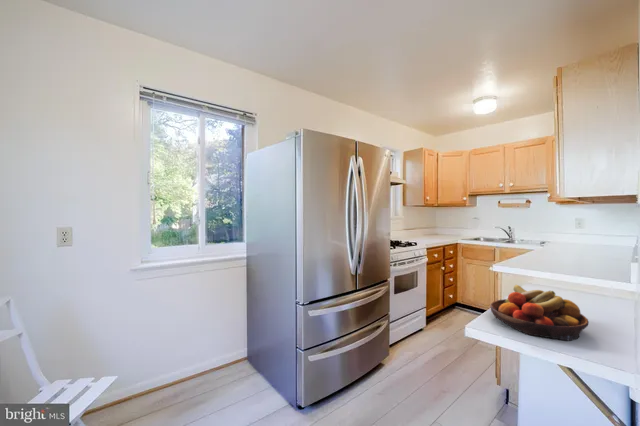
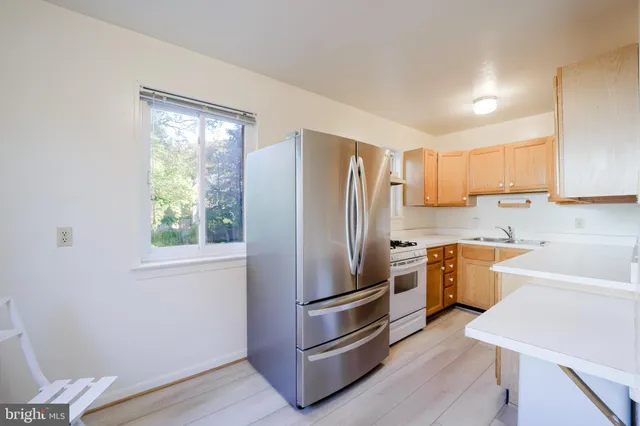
- fruit bowl [489,284,590,342]
